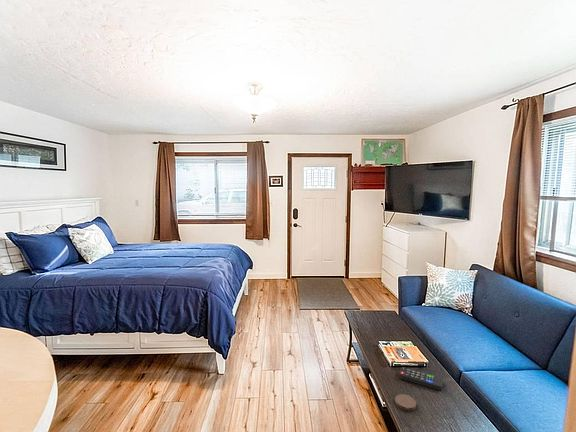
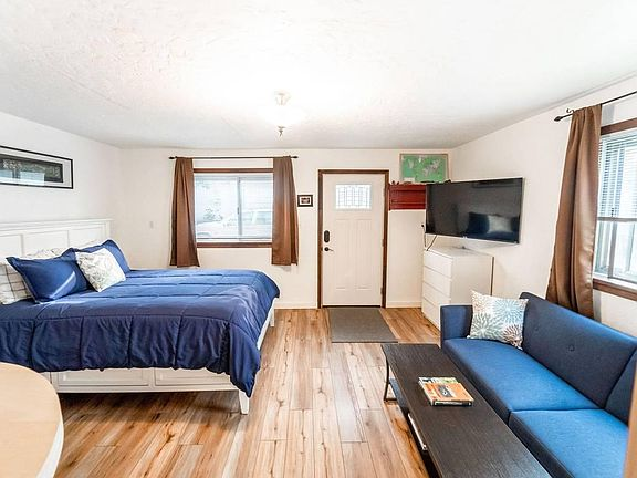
- remote control [398,366,444,391]
- coaster [394,393,417,412]
